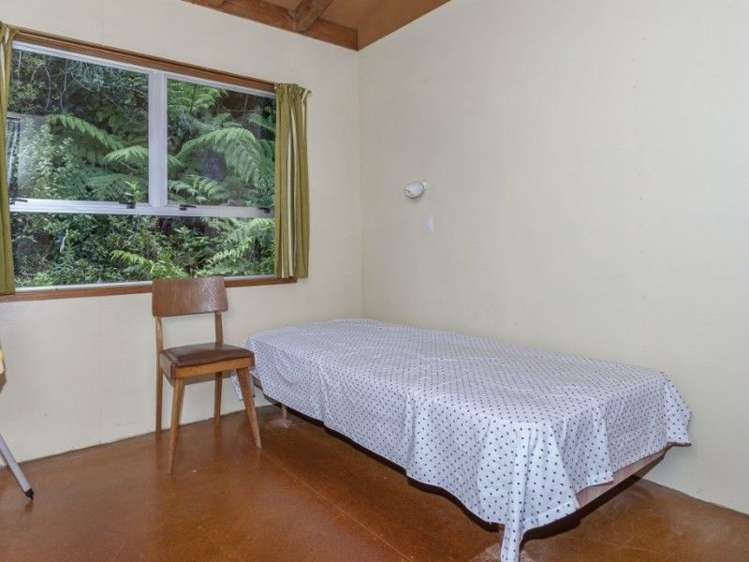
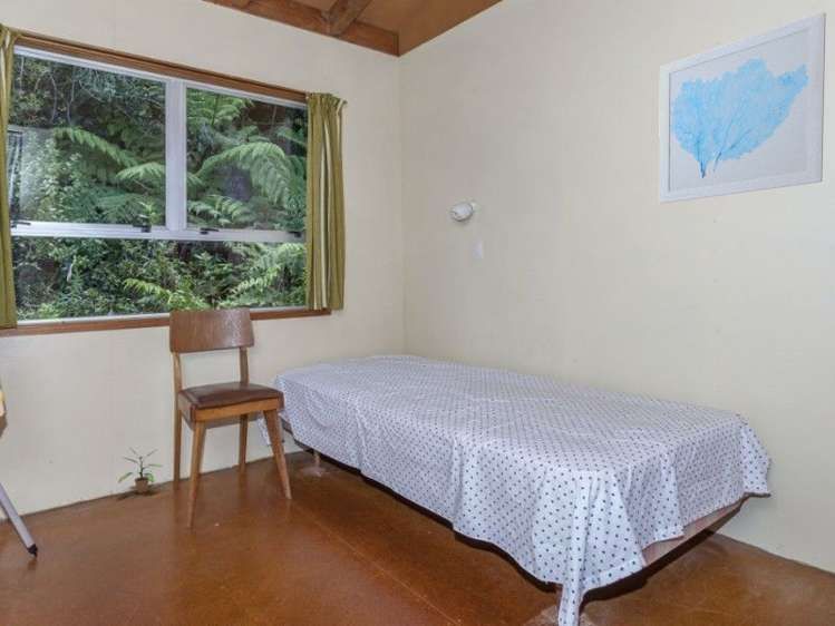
+ wall art [658,11,827,205]
+ potted plant [118,447,164,495]
